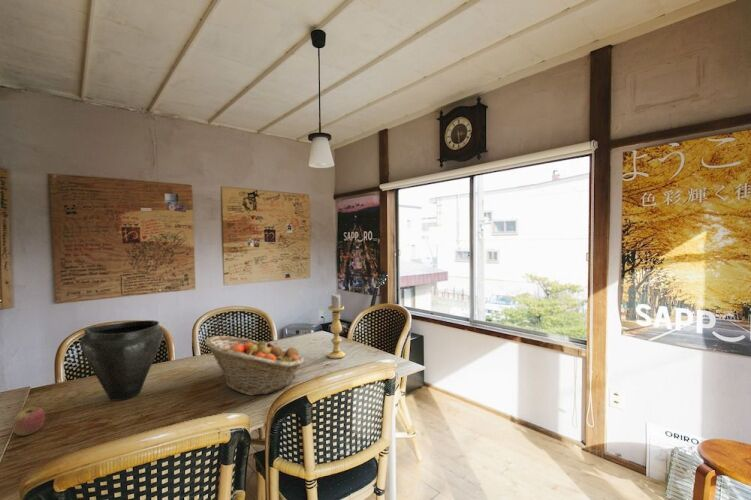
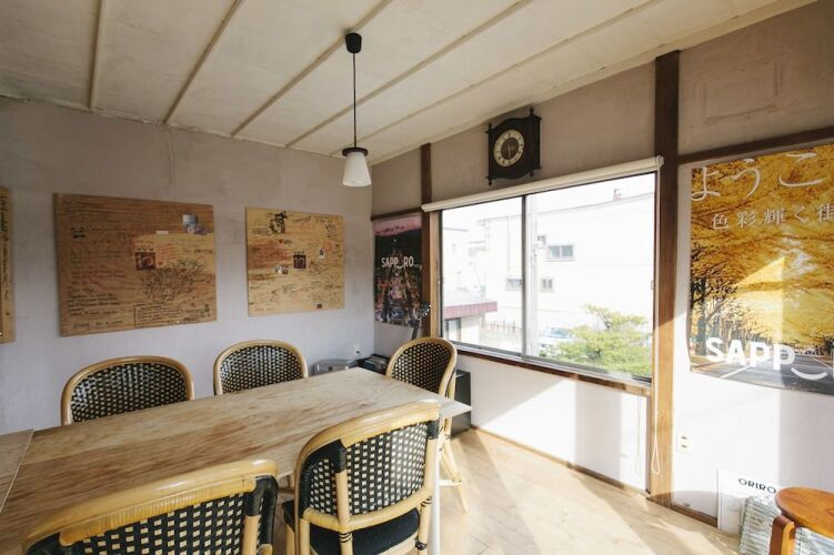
- candle holder [327,293,346,360]
- vase [79,319,164,402]
- apple [12,406,46,436]
- fruit basket [204,335,305,397]
